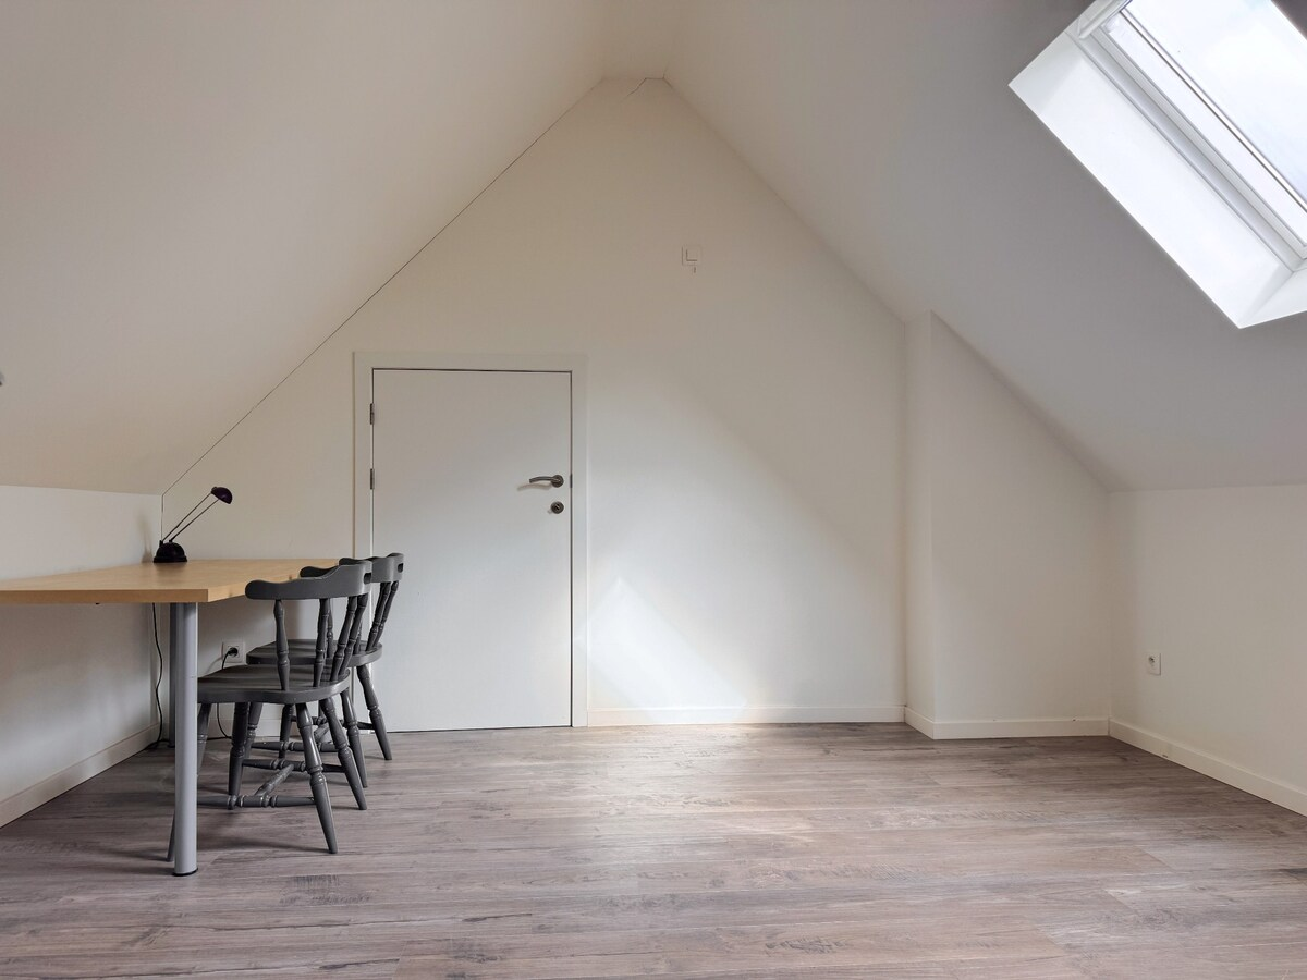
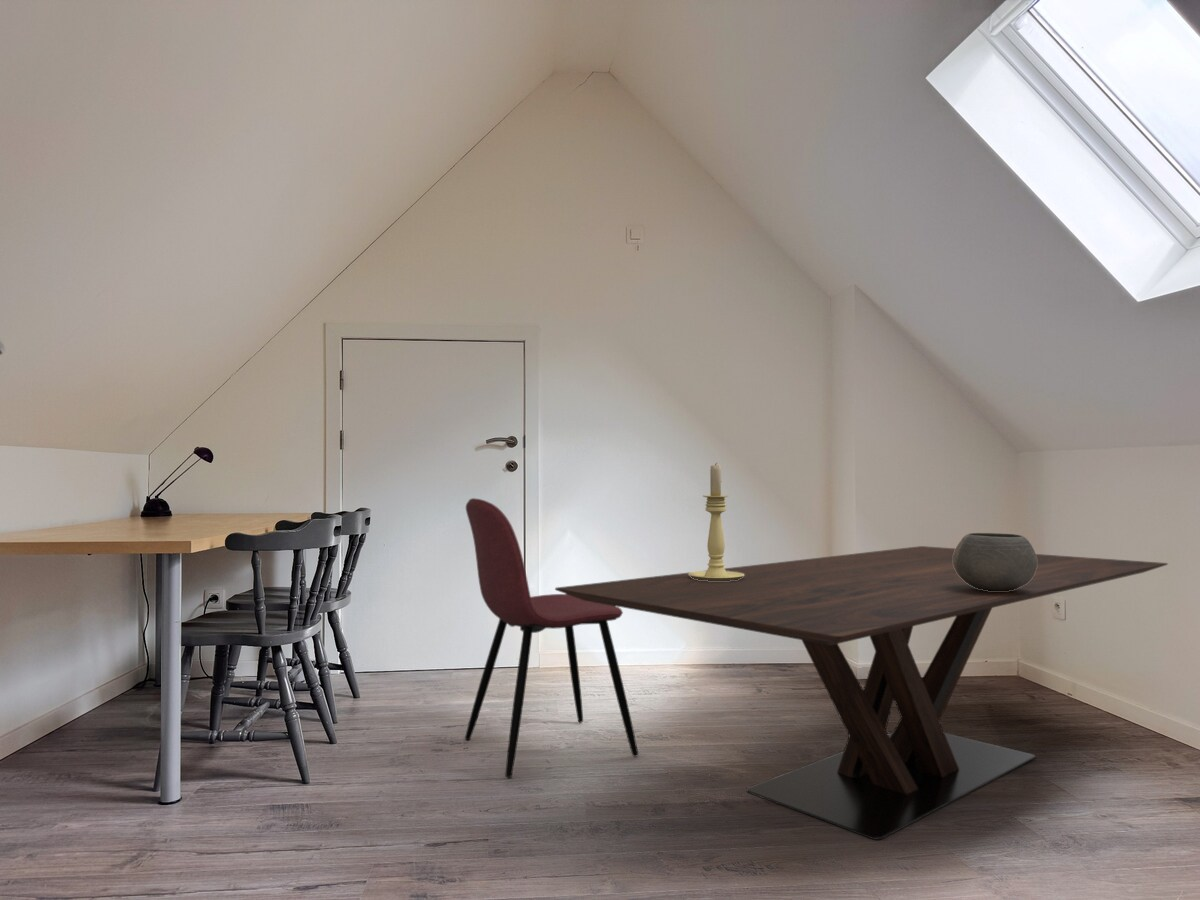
+ dining chair [464,497,639,779]
+ dining table [554,545,1169,841]
+ candle holder [689,462,744,581]
+ bowl [953,532,1037,591]
